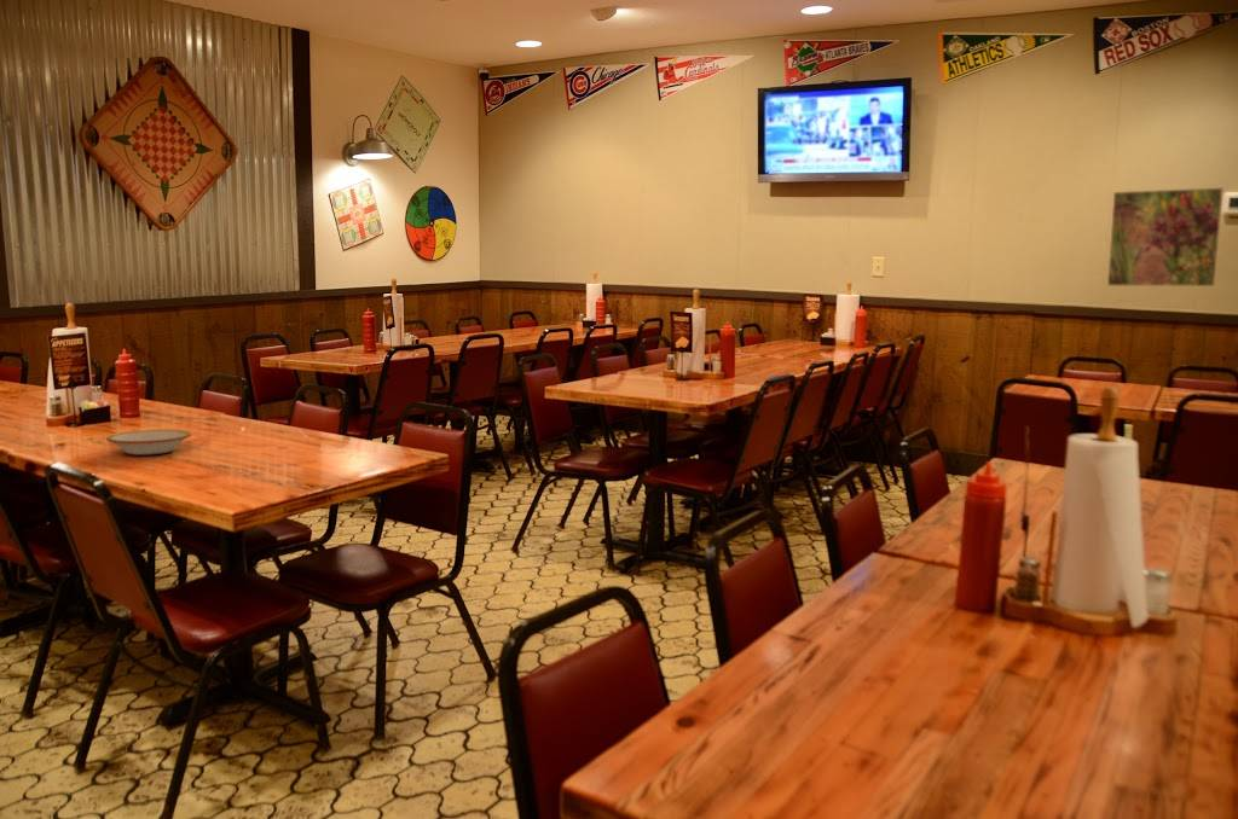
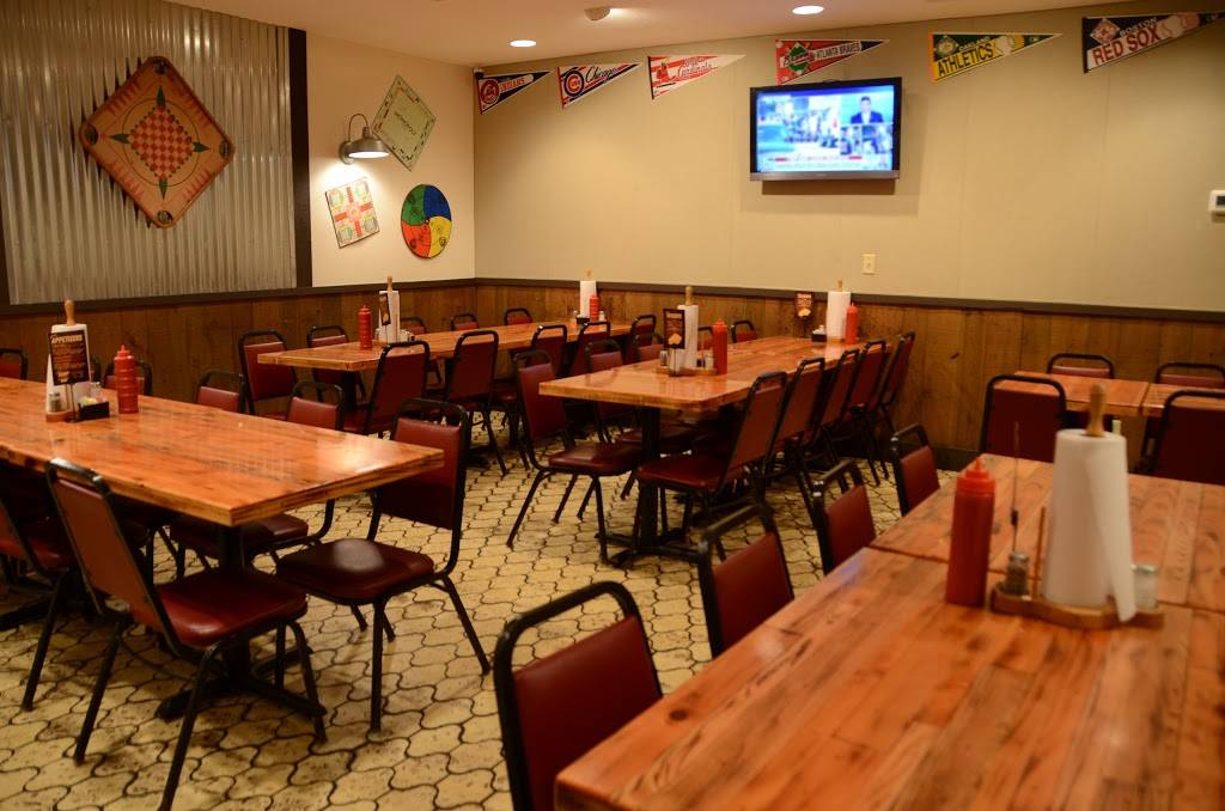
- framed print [1106,186,1225,287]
- bowl [105,429,192,457]
